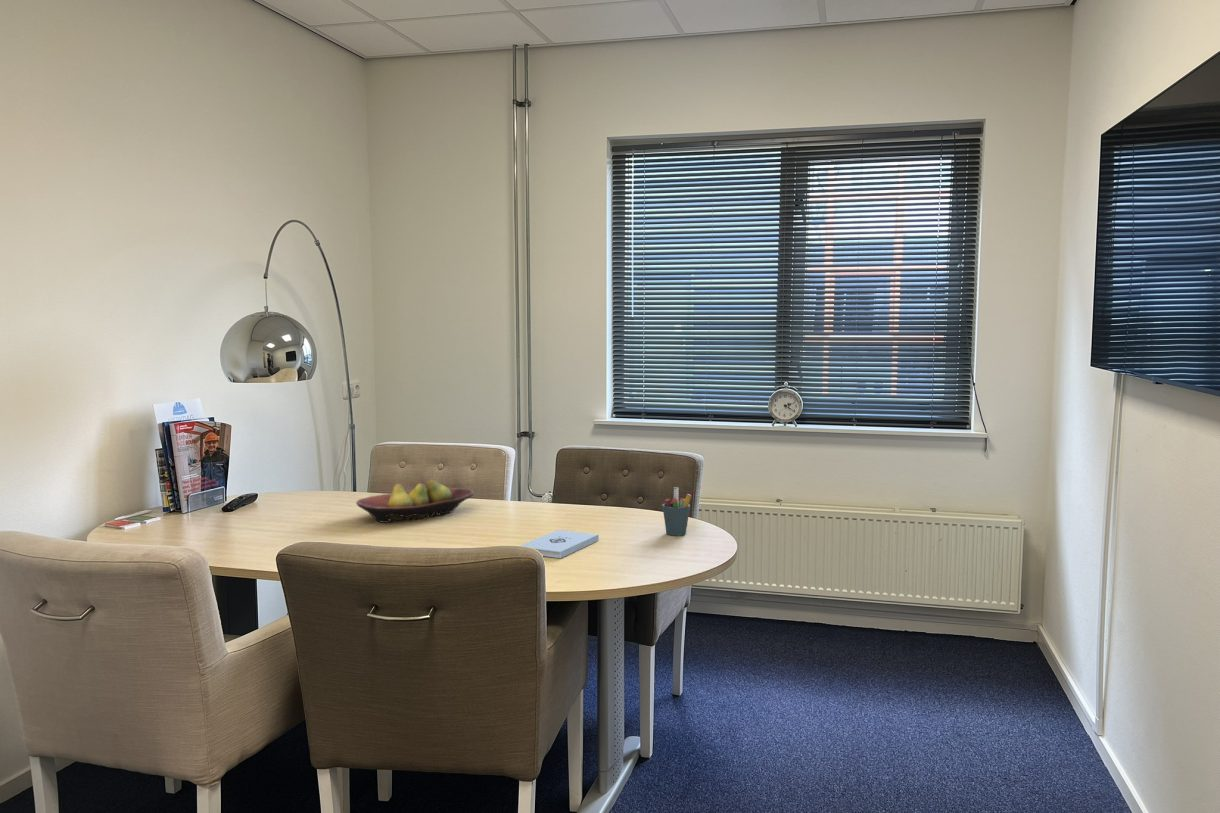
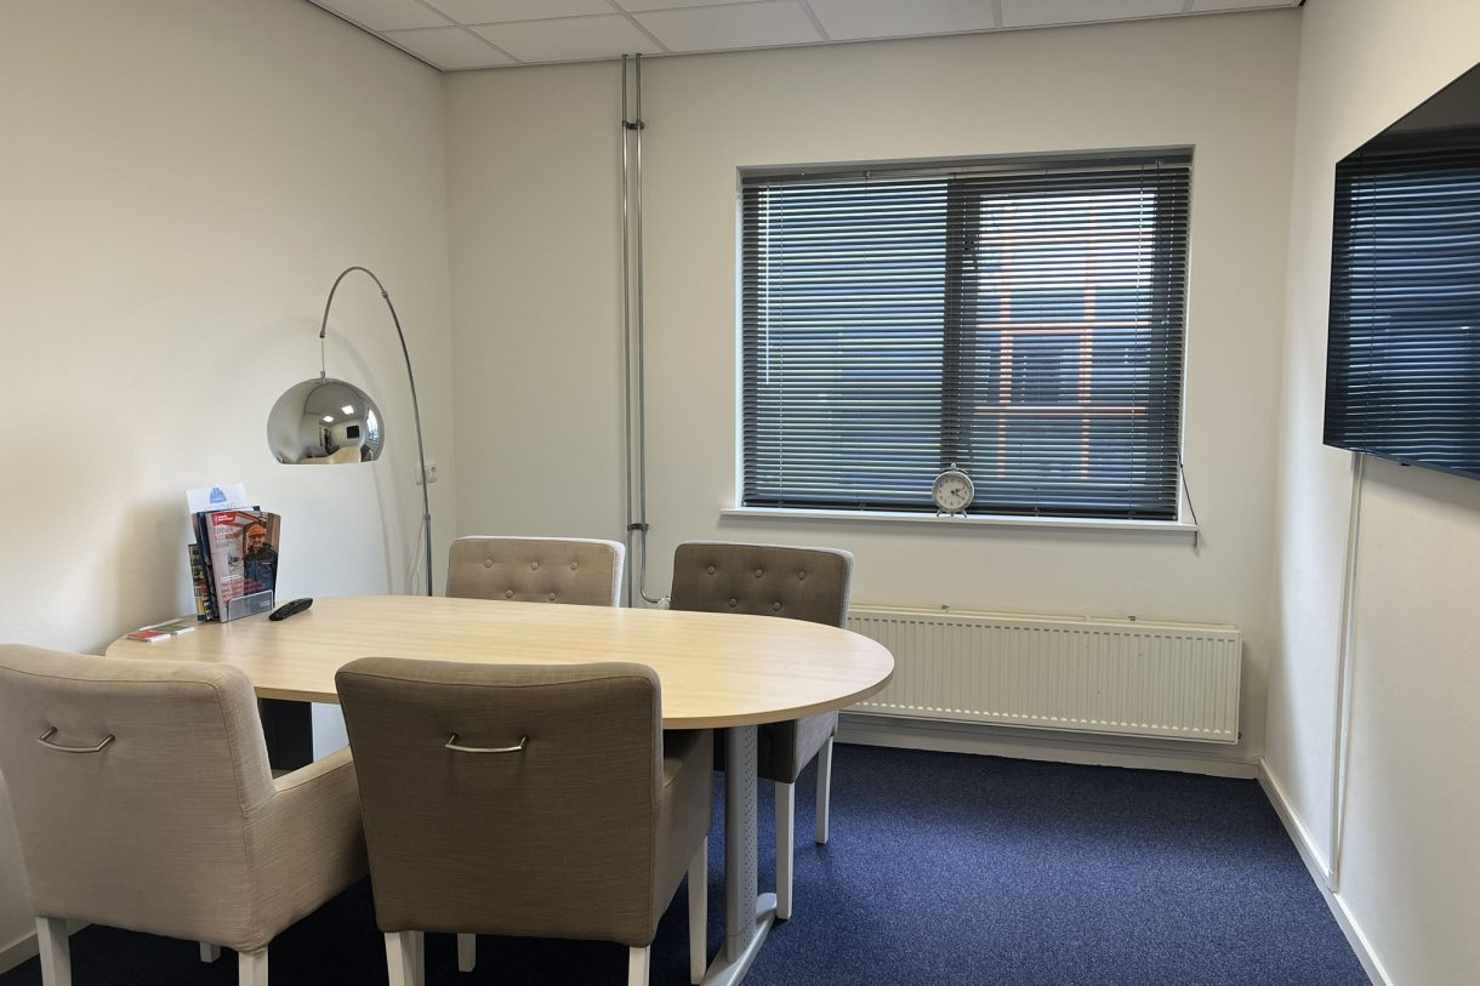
- fruit bowl [355,479,475,524]
- pen holder [661,486,692,537]
- notepad [519,529,599,559]
